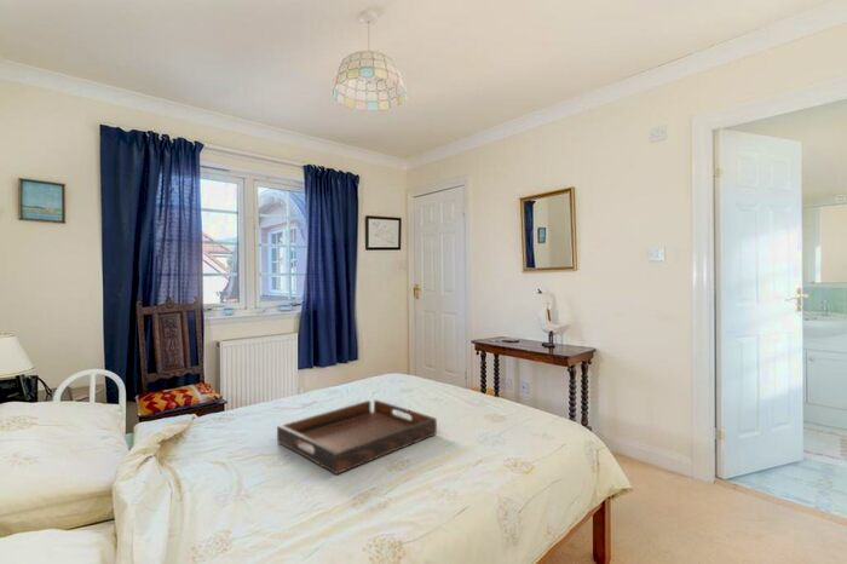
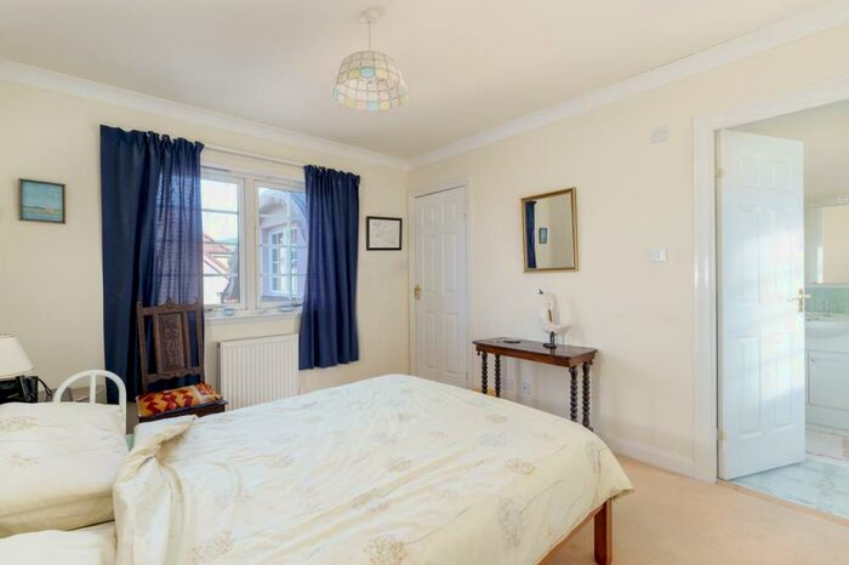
- serving tray [276,399,438,476]
